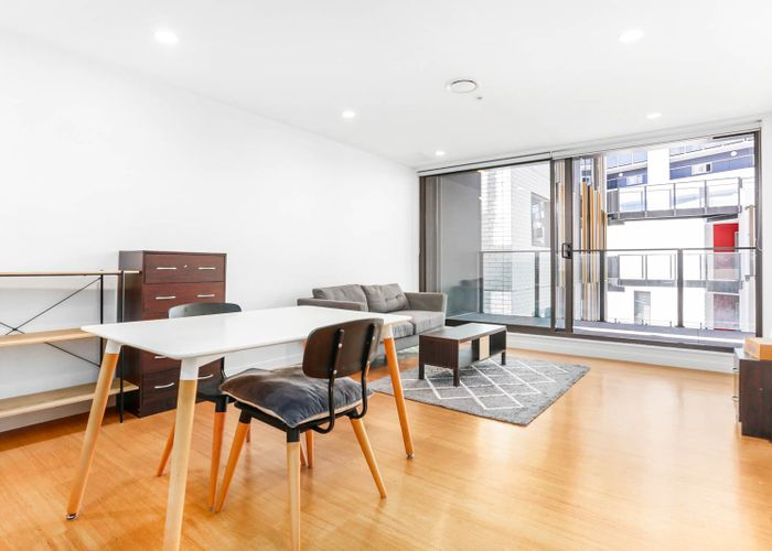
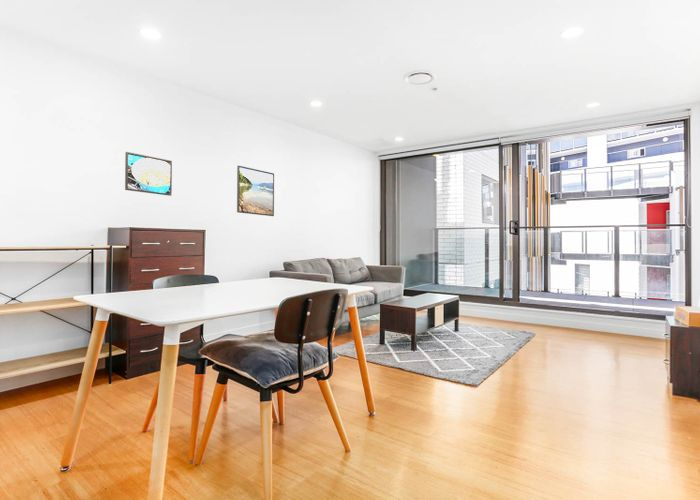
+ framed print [236,165,275,217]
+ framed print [124,151,173,197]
